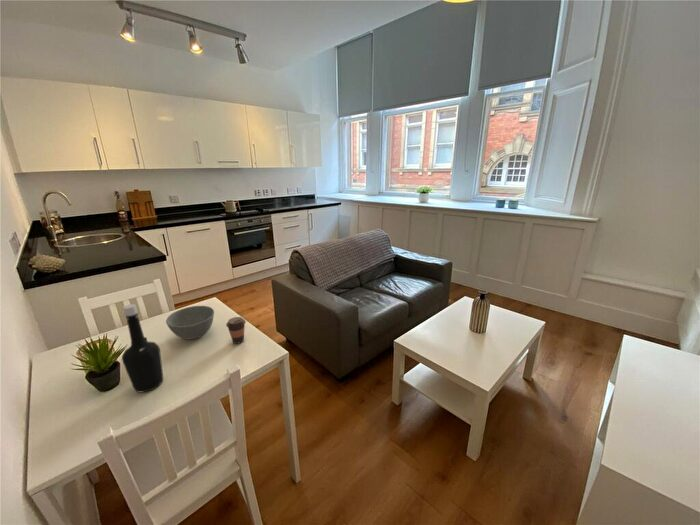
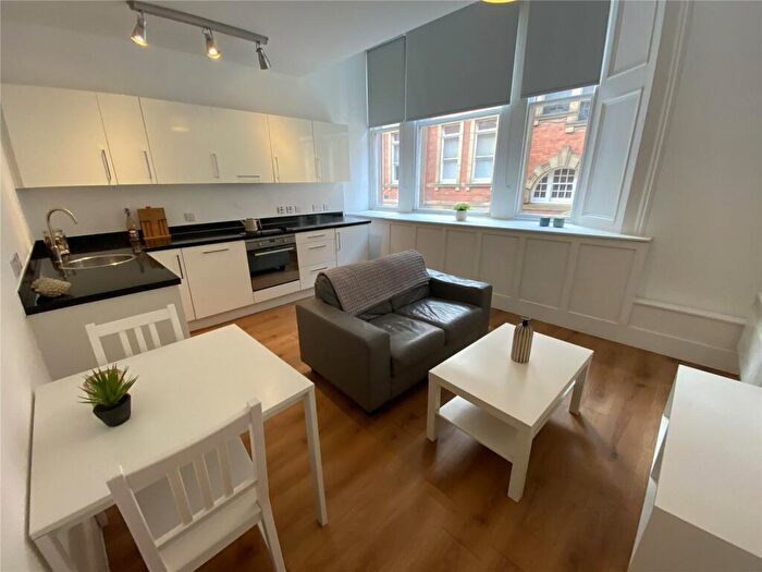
- coffee cup [225,316,247,345]
- bottle [121,303,164,393]
- bowl [165,305,215,341]
